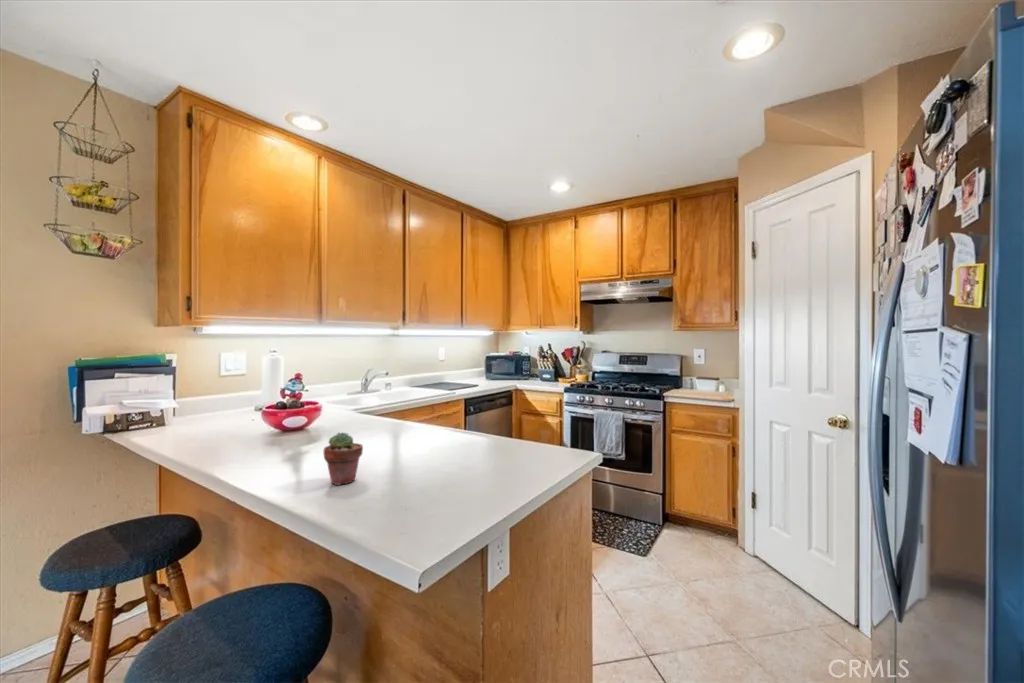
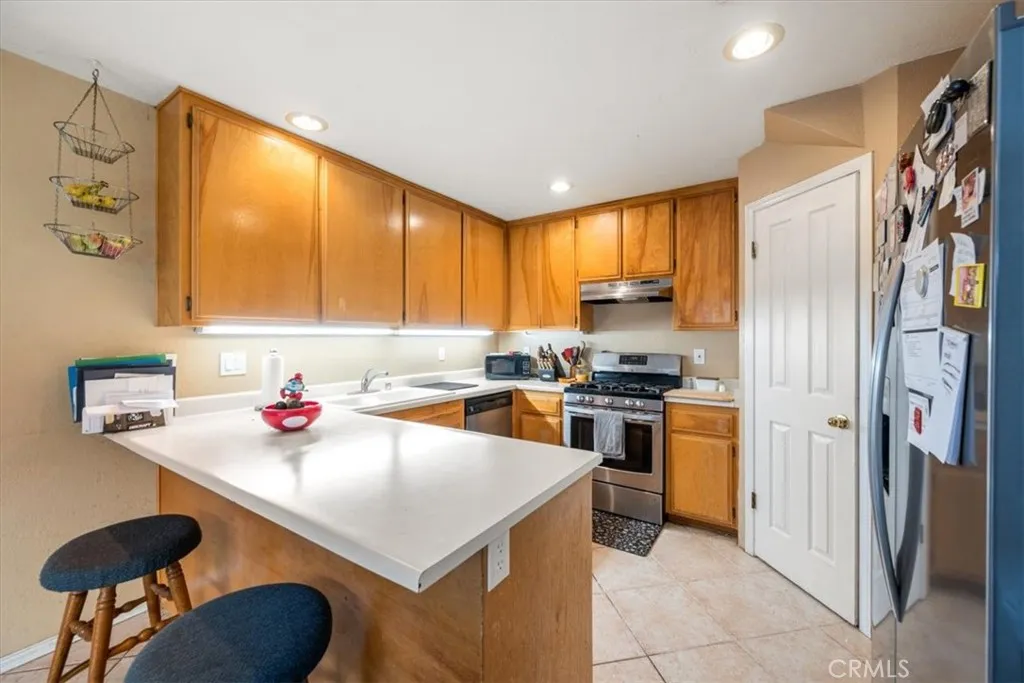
- potted succulent [322,431,364,486]
